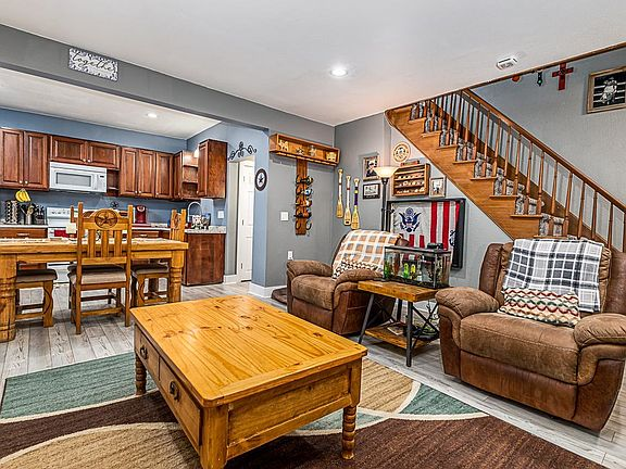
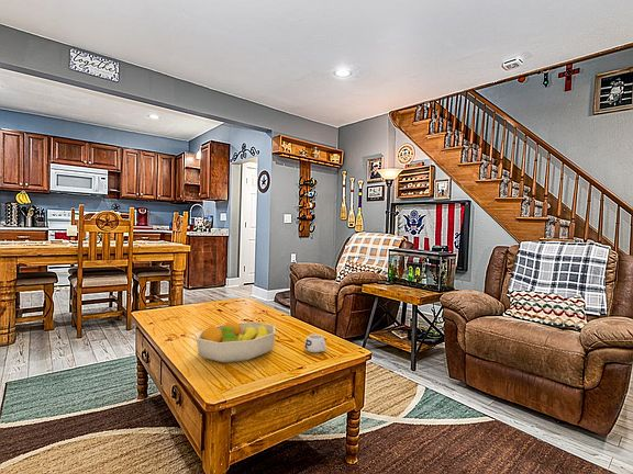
+ fruit bowl [196,319,276,364]
+ mug [303,334,327,353]
